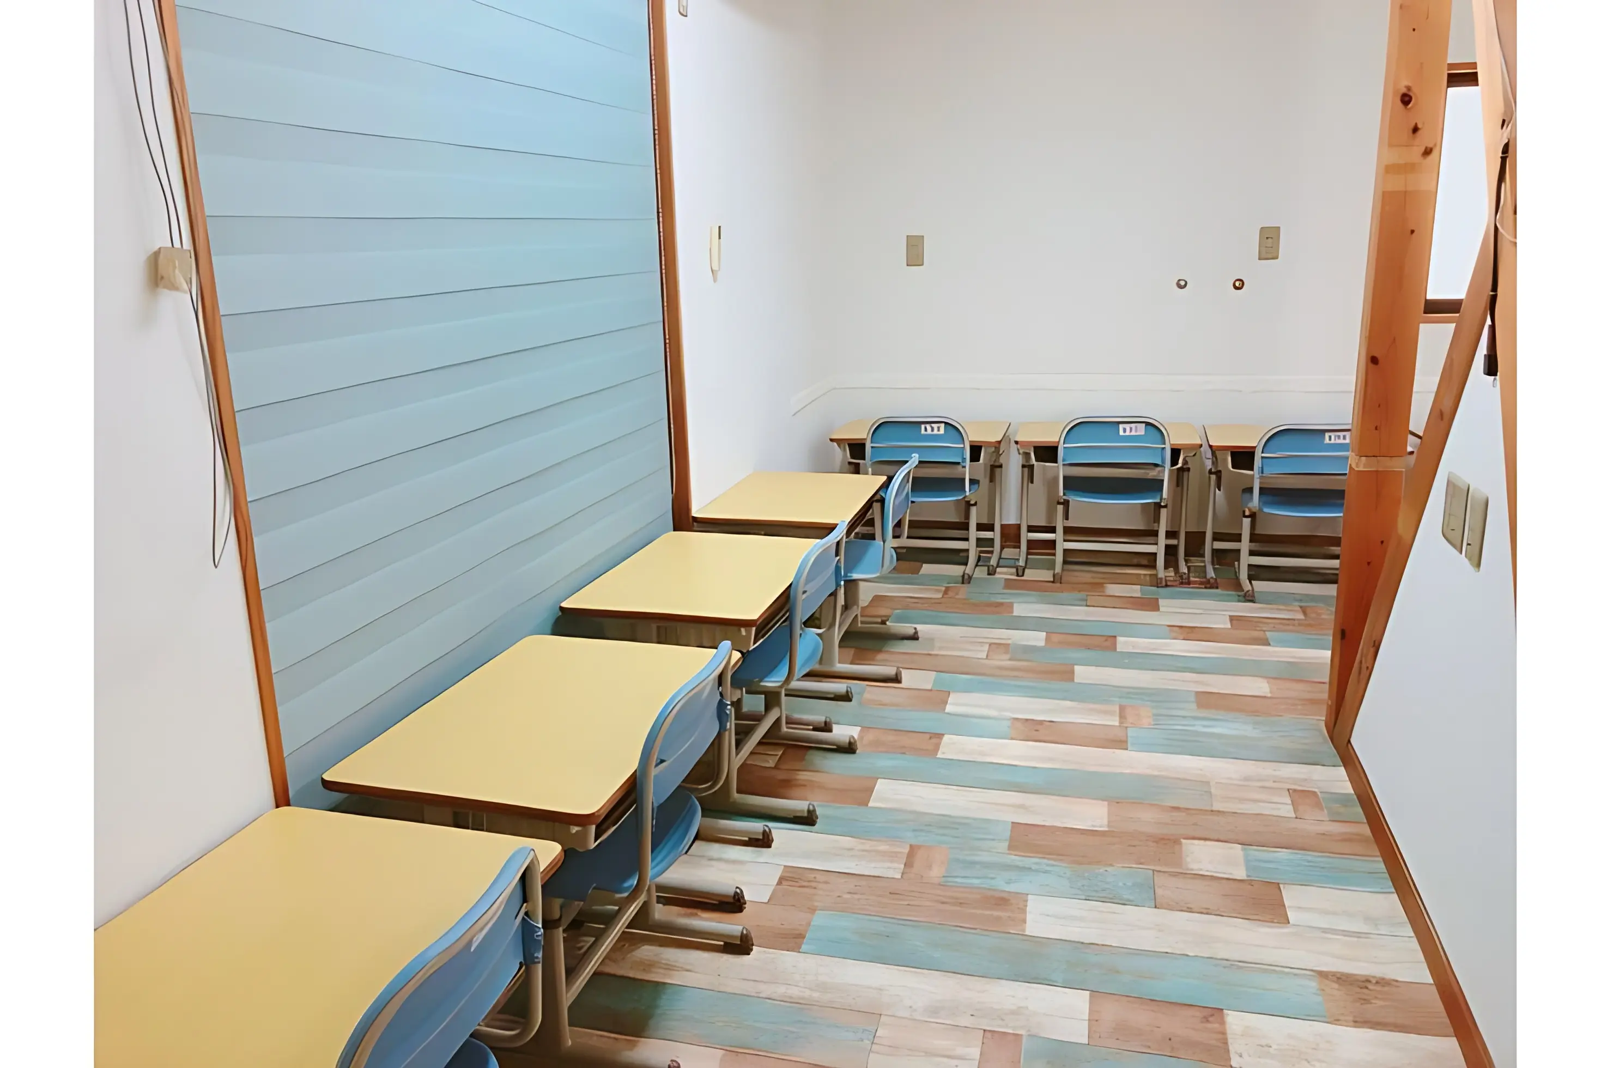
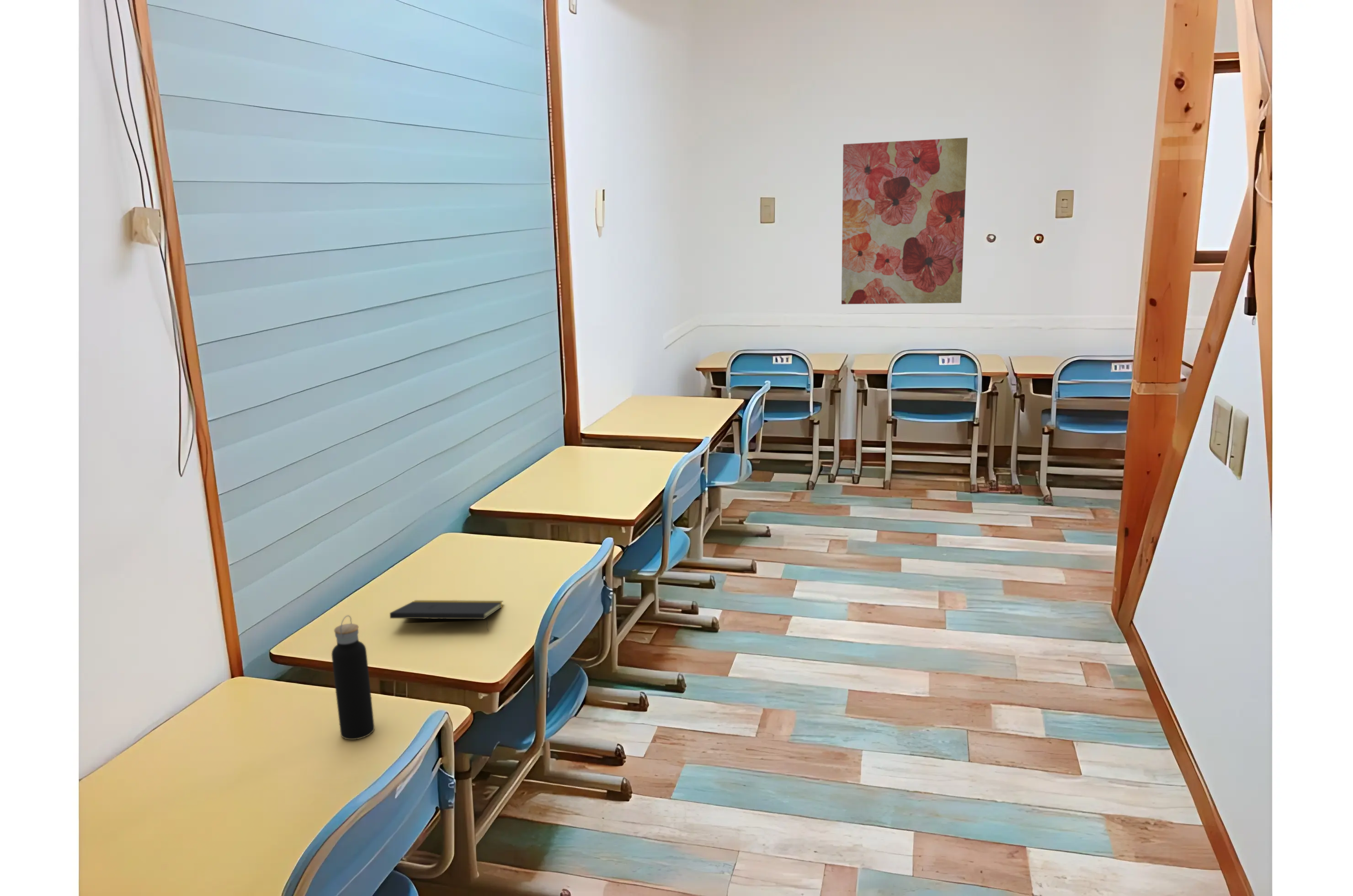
+ water bottle [331,615,375,740]
+ wall art [841,137,968,305]
+ notepad [389,600,504,632]
